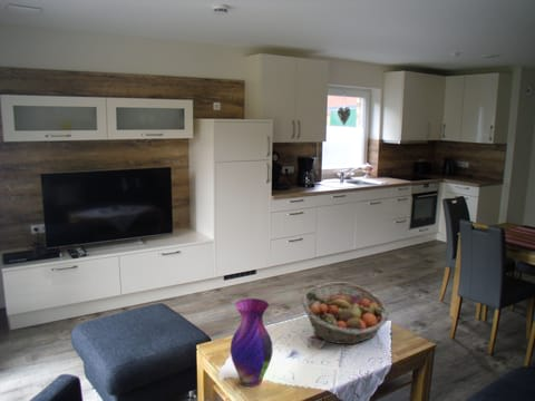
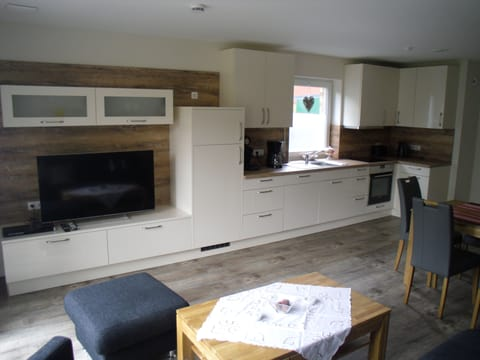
- vase [230,297,274,387]
- fruit basket [300,281,390,345]
